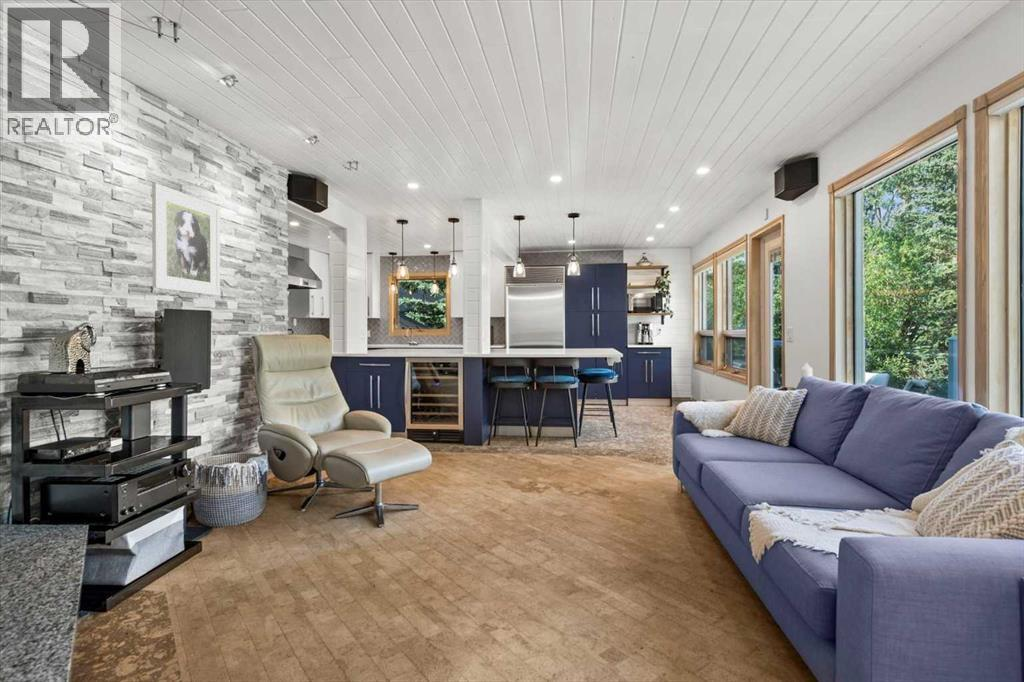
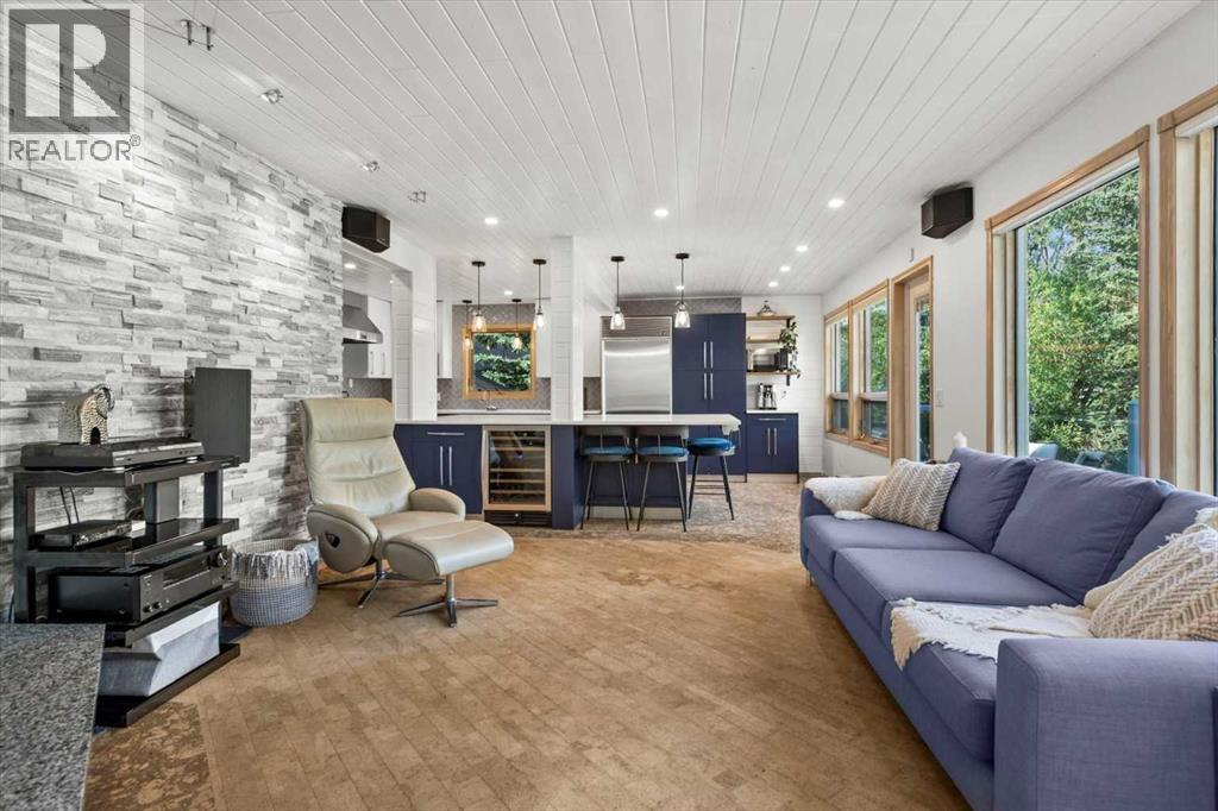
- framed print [151,182,221,297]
